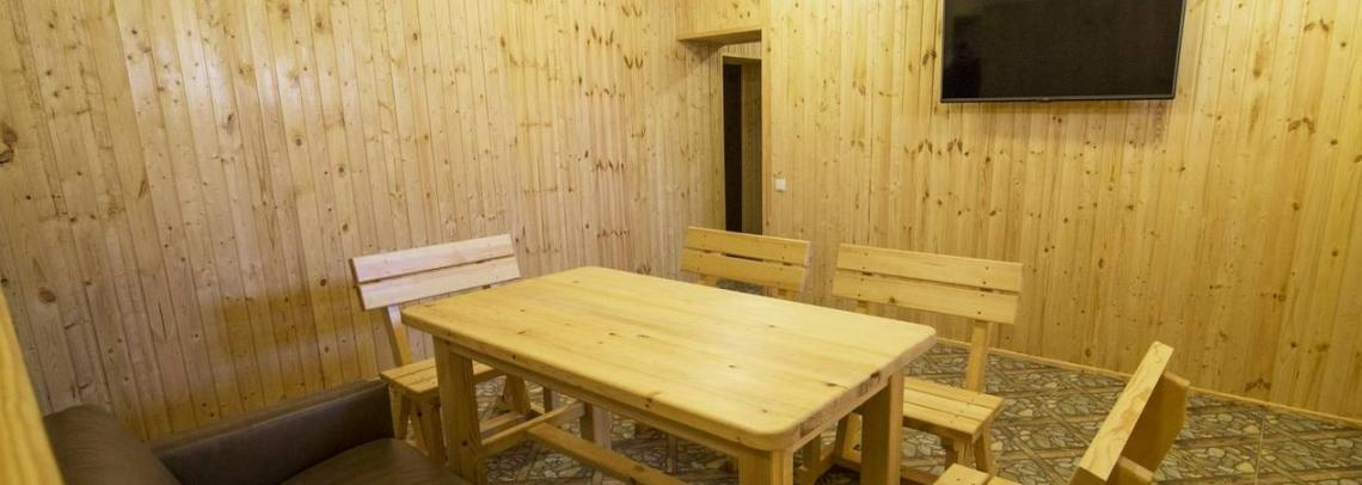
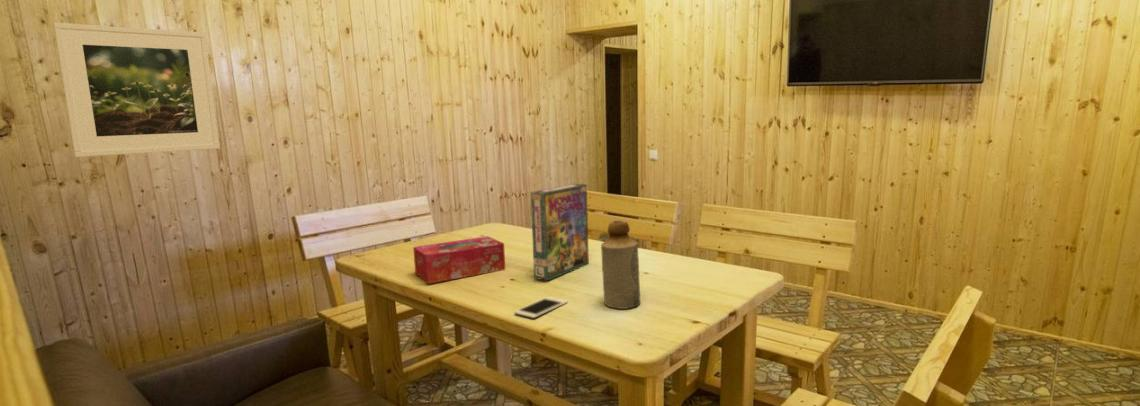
+ tissue box [412,235,506,284]
+ game box [530,183,590,282]
+ bottle [600,219,641,310]
+ cell phone [513,296,568,319]
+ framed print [52,22,220,158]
